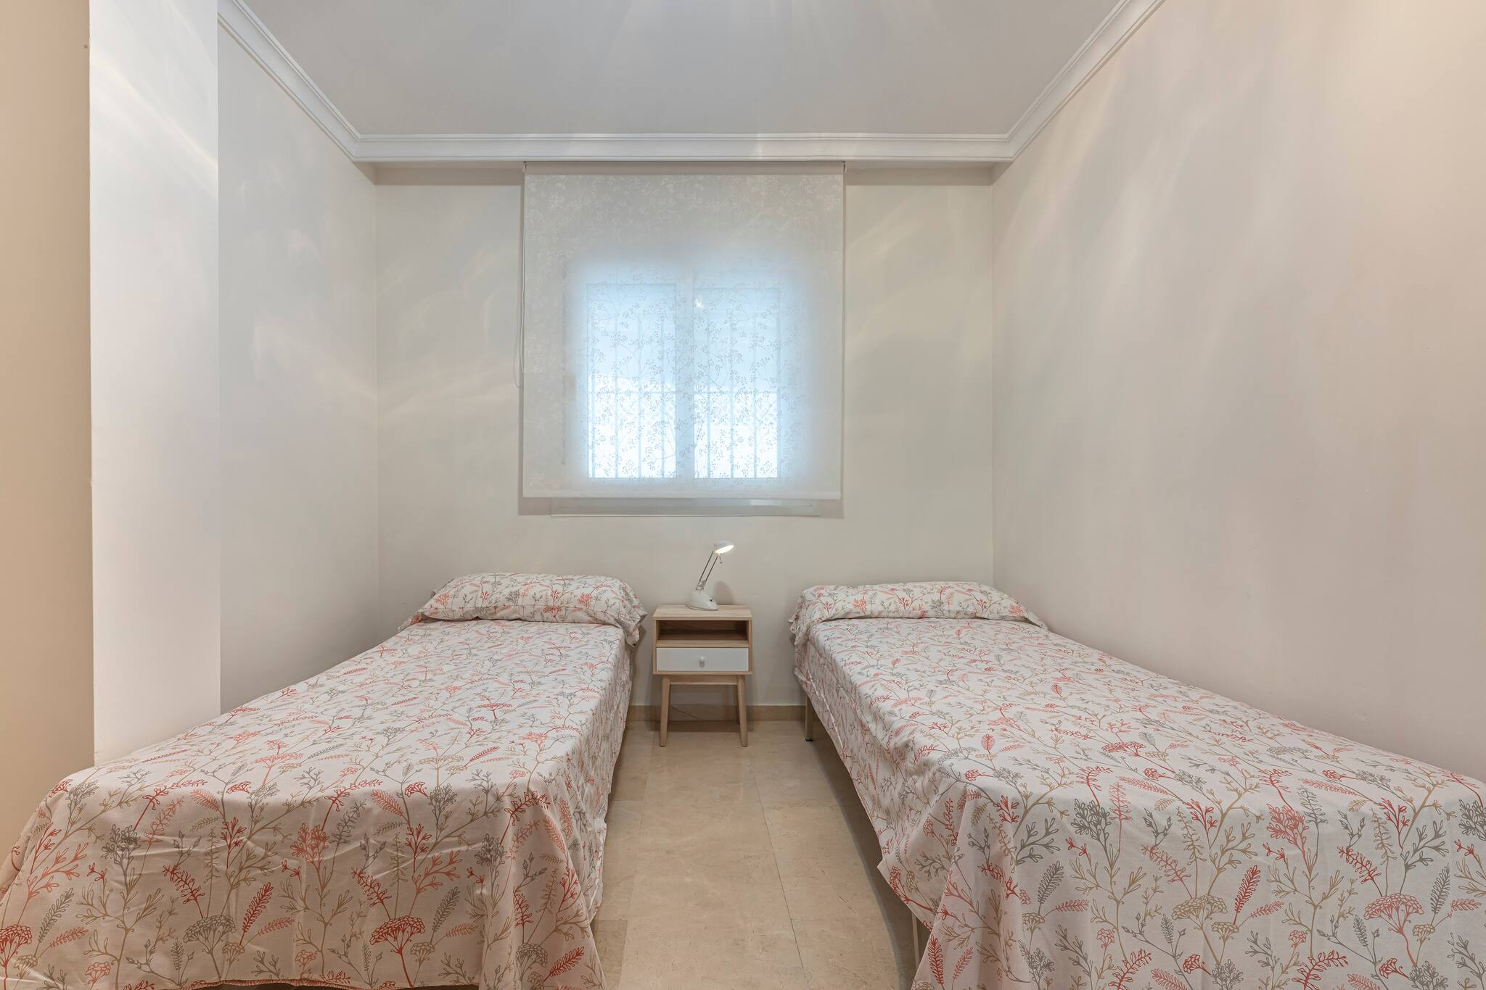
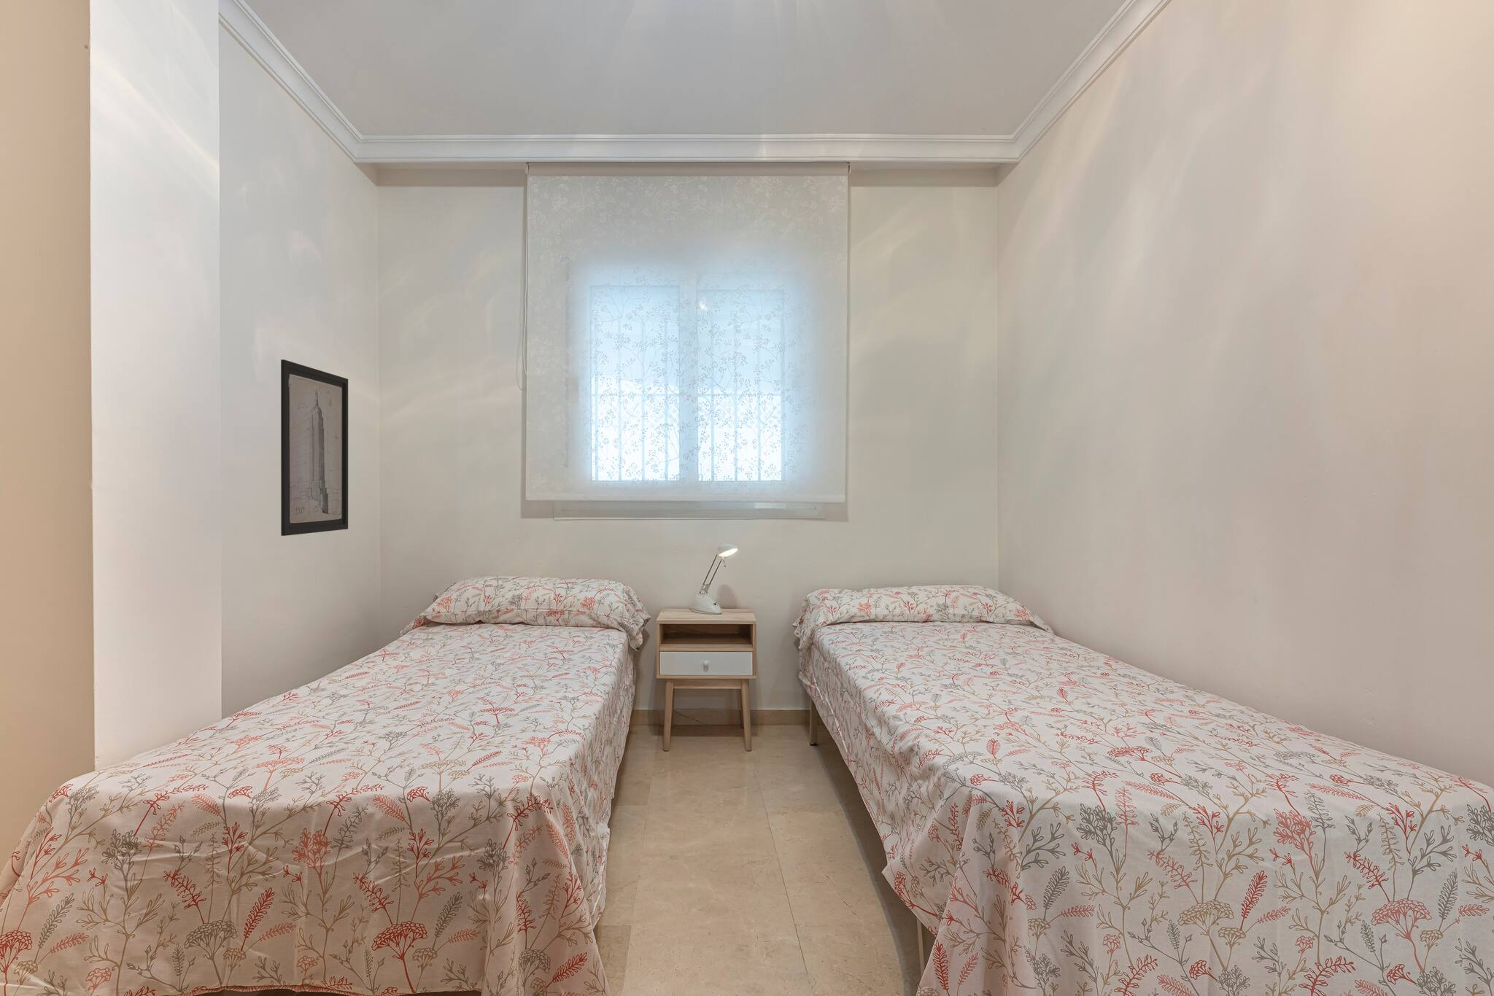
+ wall art [280,359,349,537]
